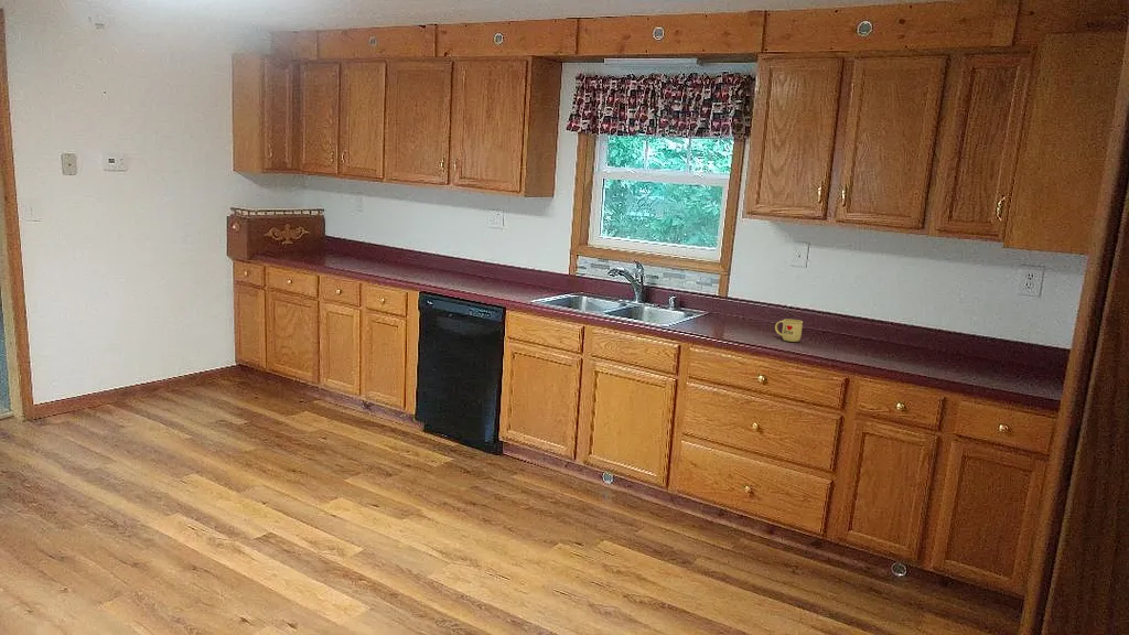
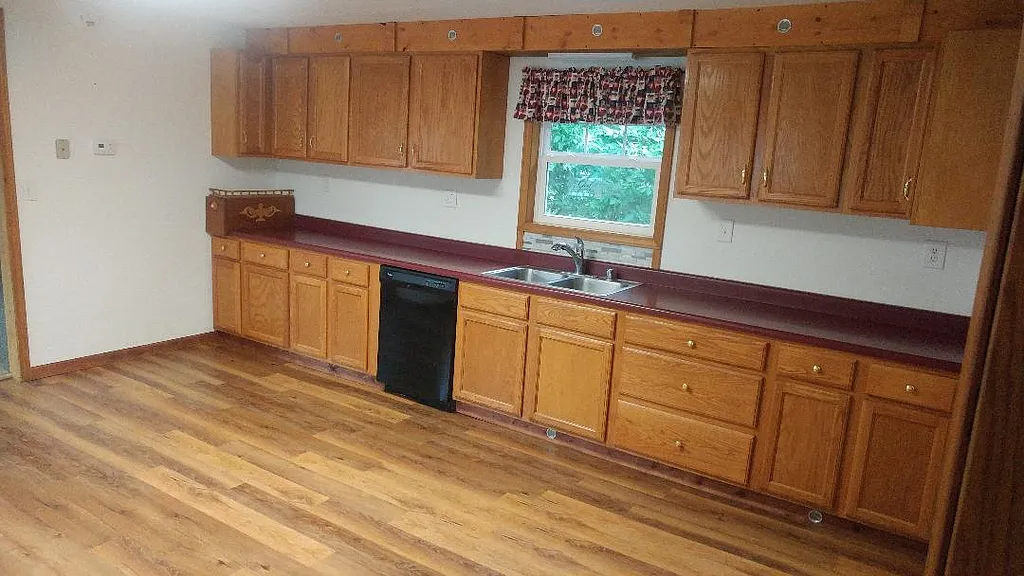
- mug [774,319,804,343]
